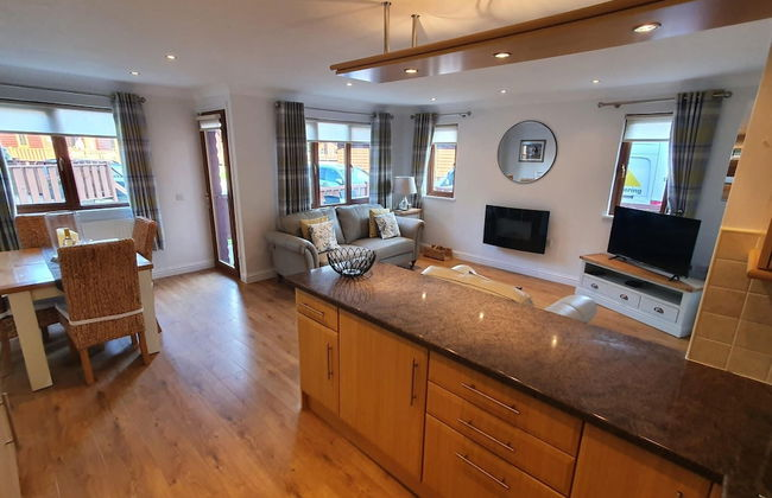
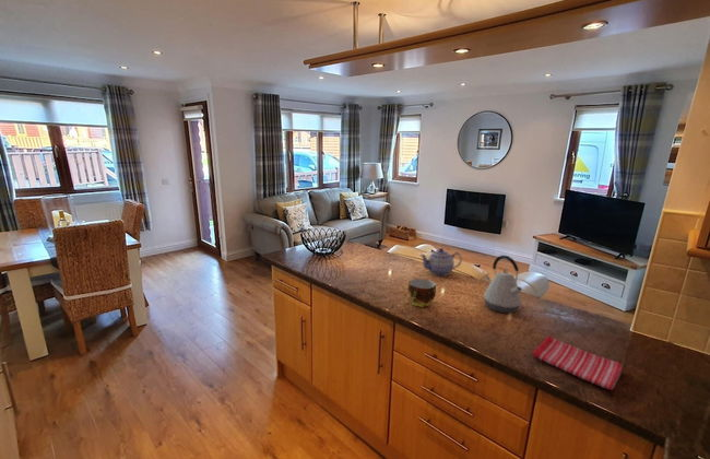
+ teapot [418,247,463,276]
+ cup [407,278,437,308]
+ dish towel [531,334,624,391]
+ kettle [483,255,523,314]
